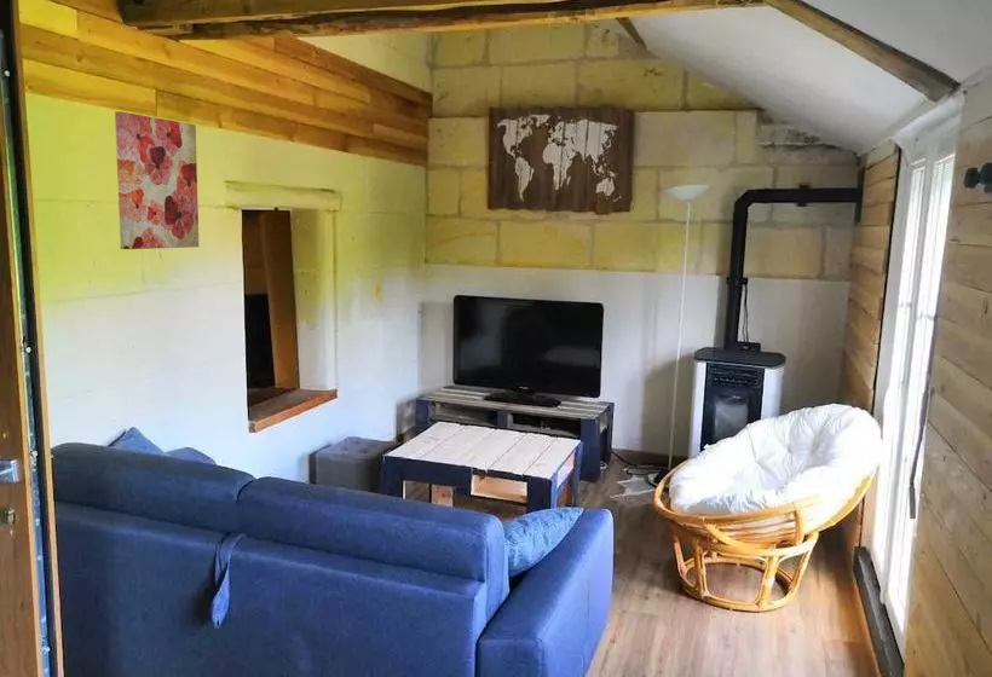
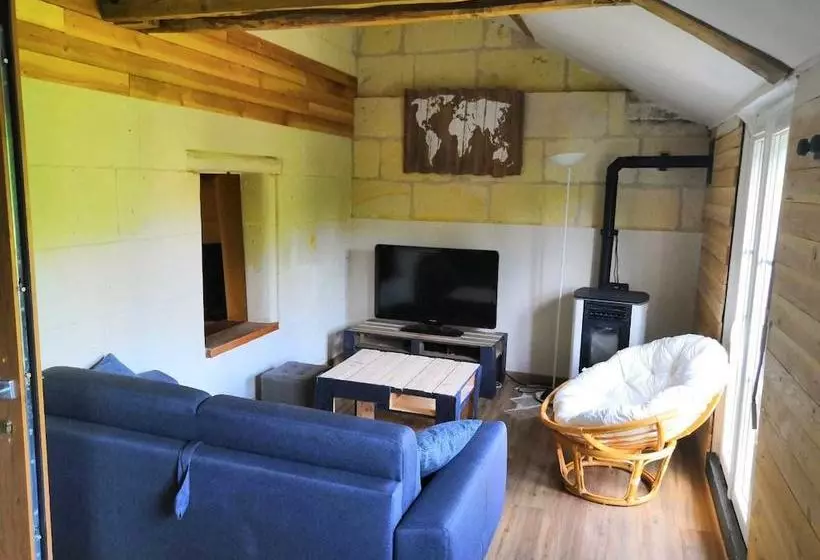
- wall art [114,110,200,250]
